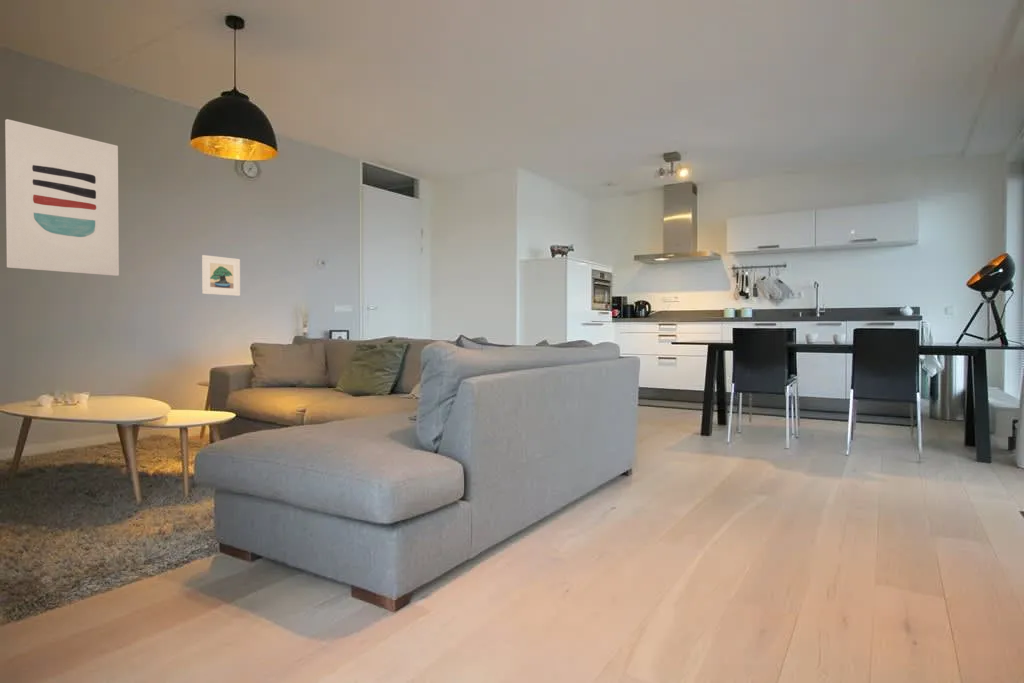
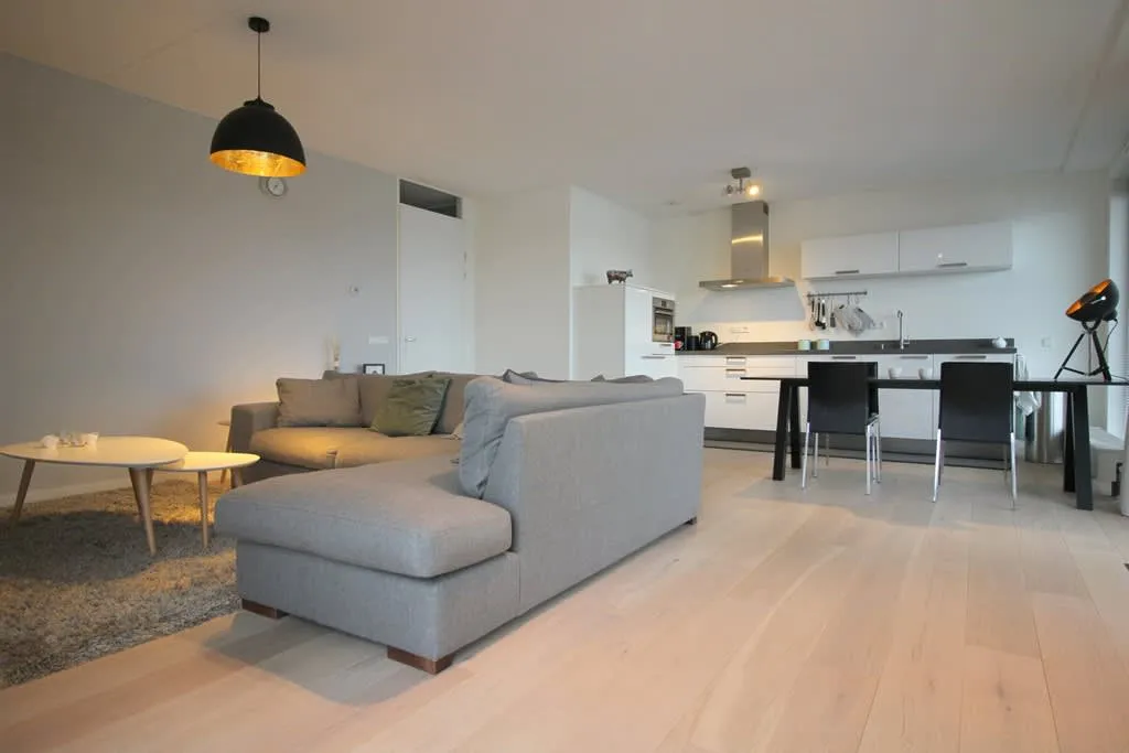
- wall art [4,118,120,277]
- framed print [201,254,241,297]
